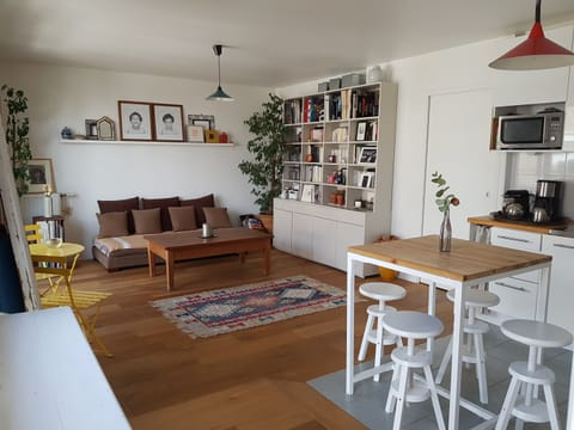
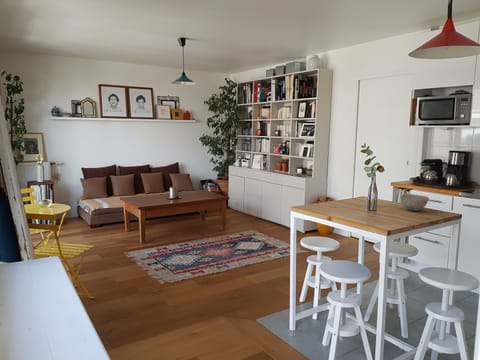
+ bowl [399,193,430,212]
